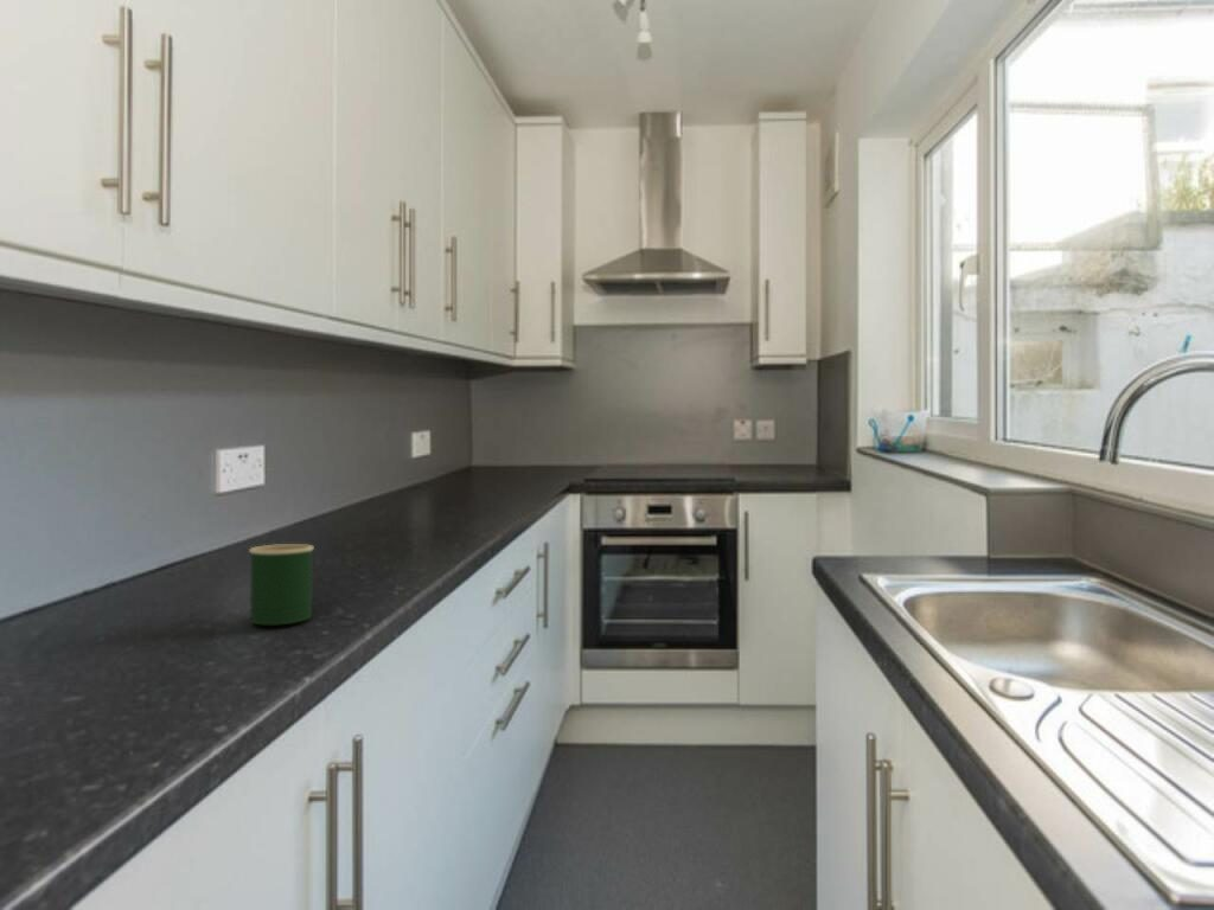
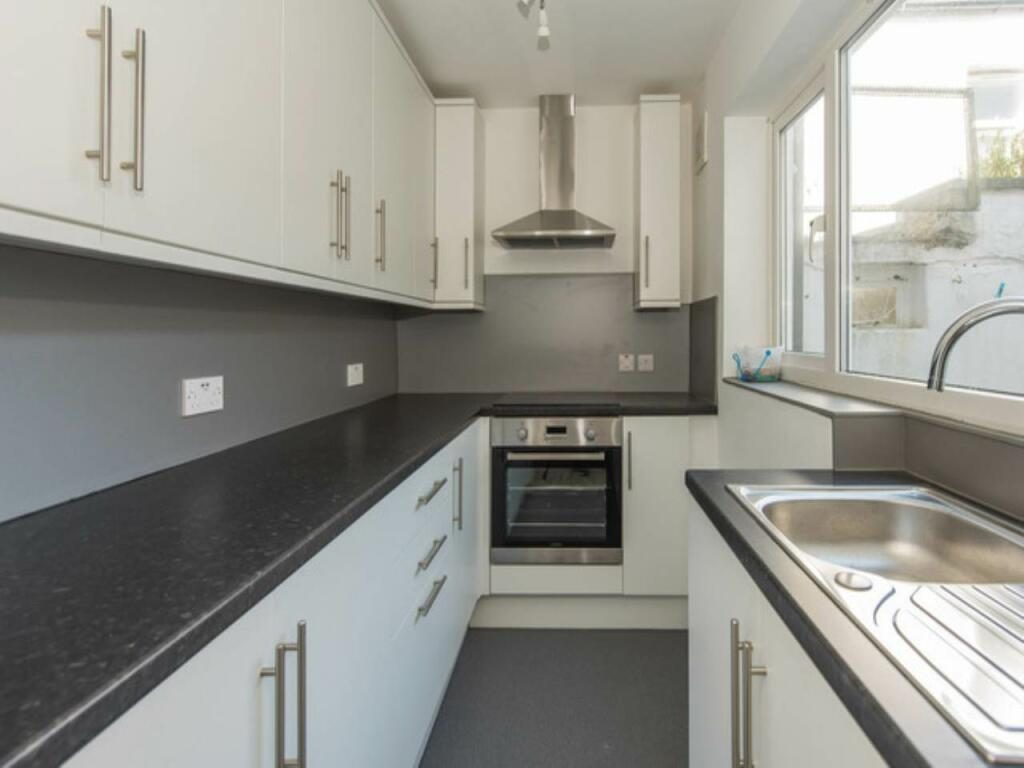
- mug [248,543,315,627]
